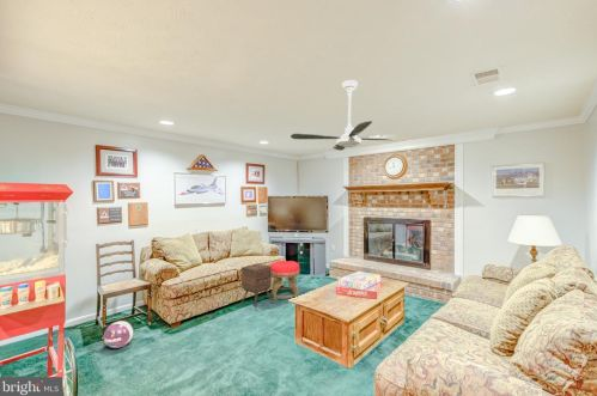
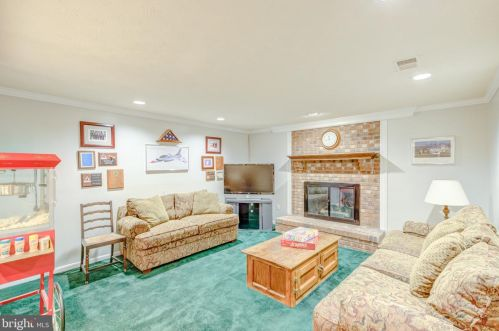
- ball [103,319,134,349]
- ceiling fan [290,79,407,151]
- stool [269,260,301,301]
- side table [239,263,274,311]
